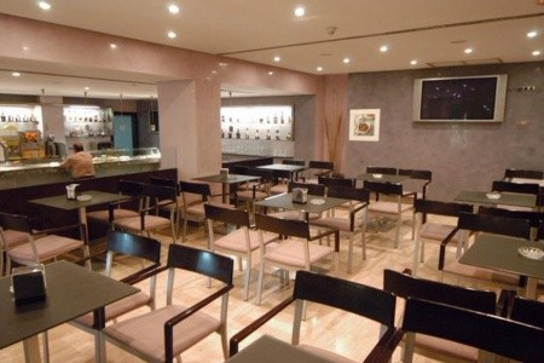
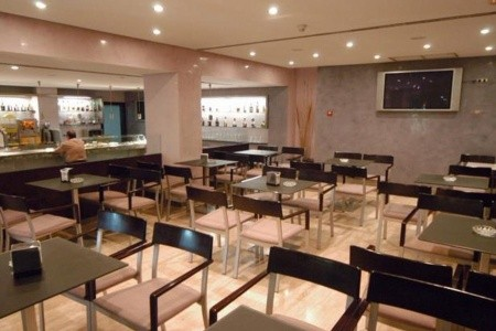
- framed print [348,108,382,143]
